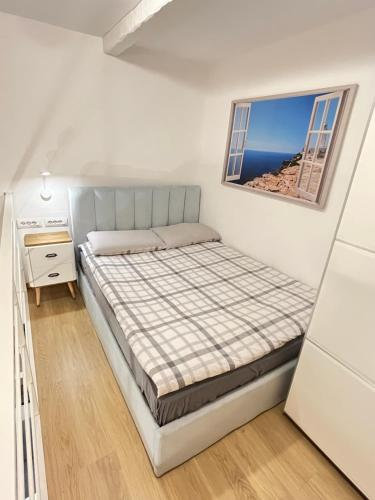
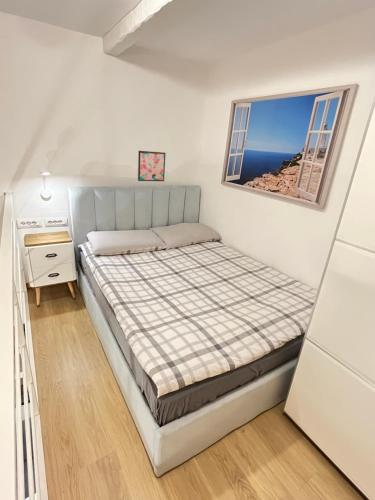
+ wall art [137,150,167,182]
